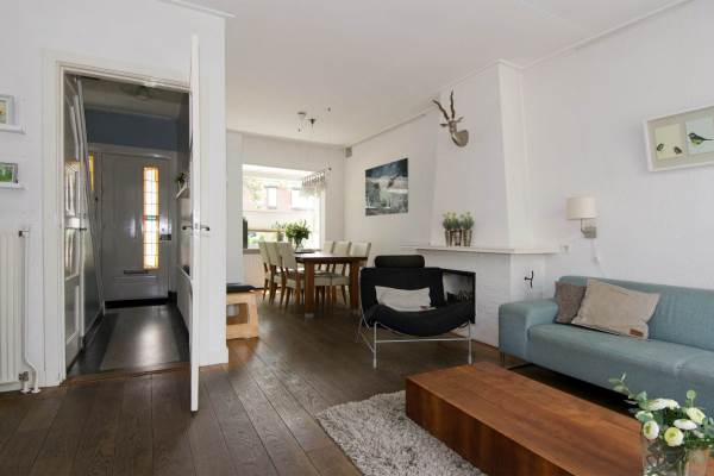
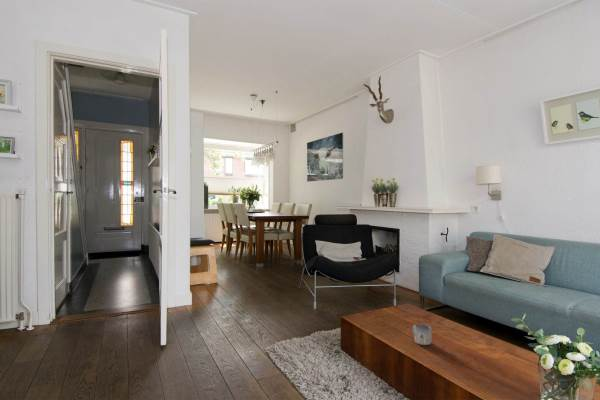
+ mug [412,323,432,346]
